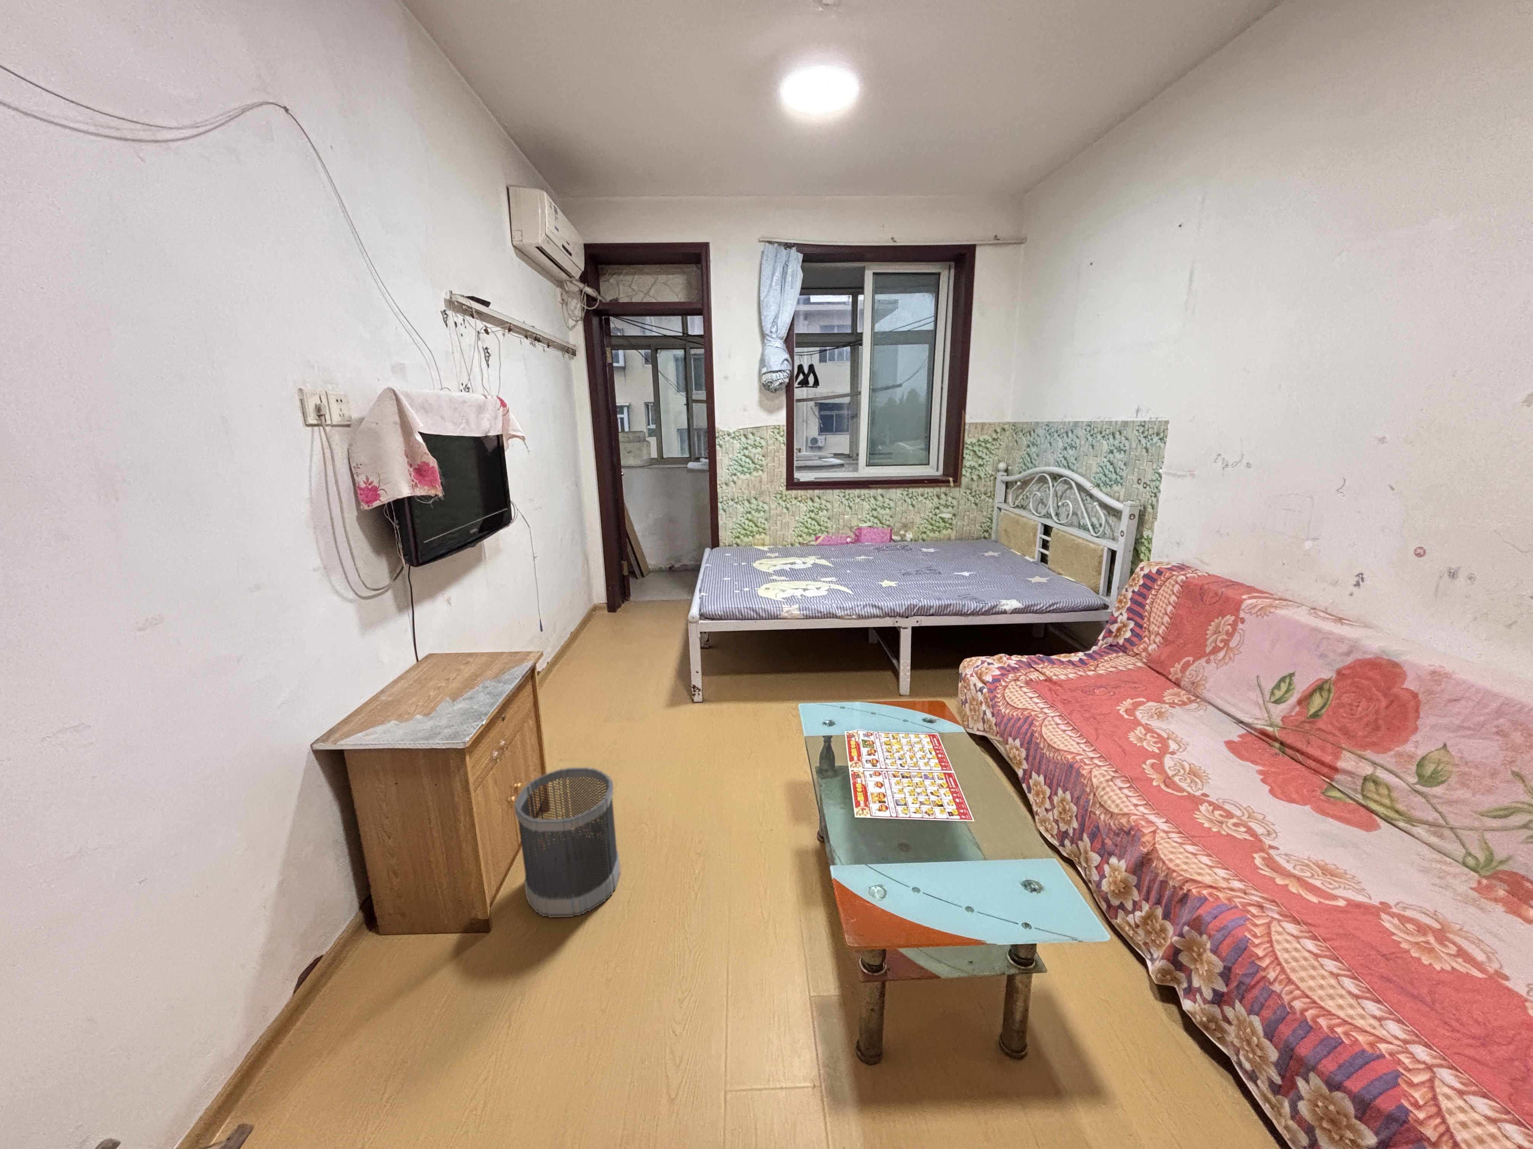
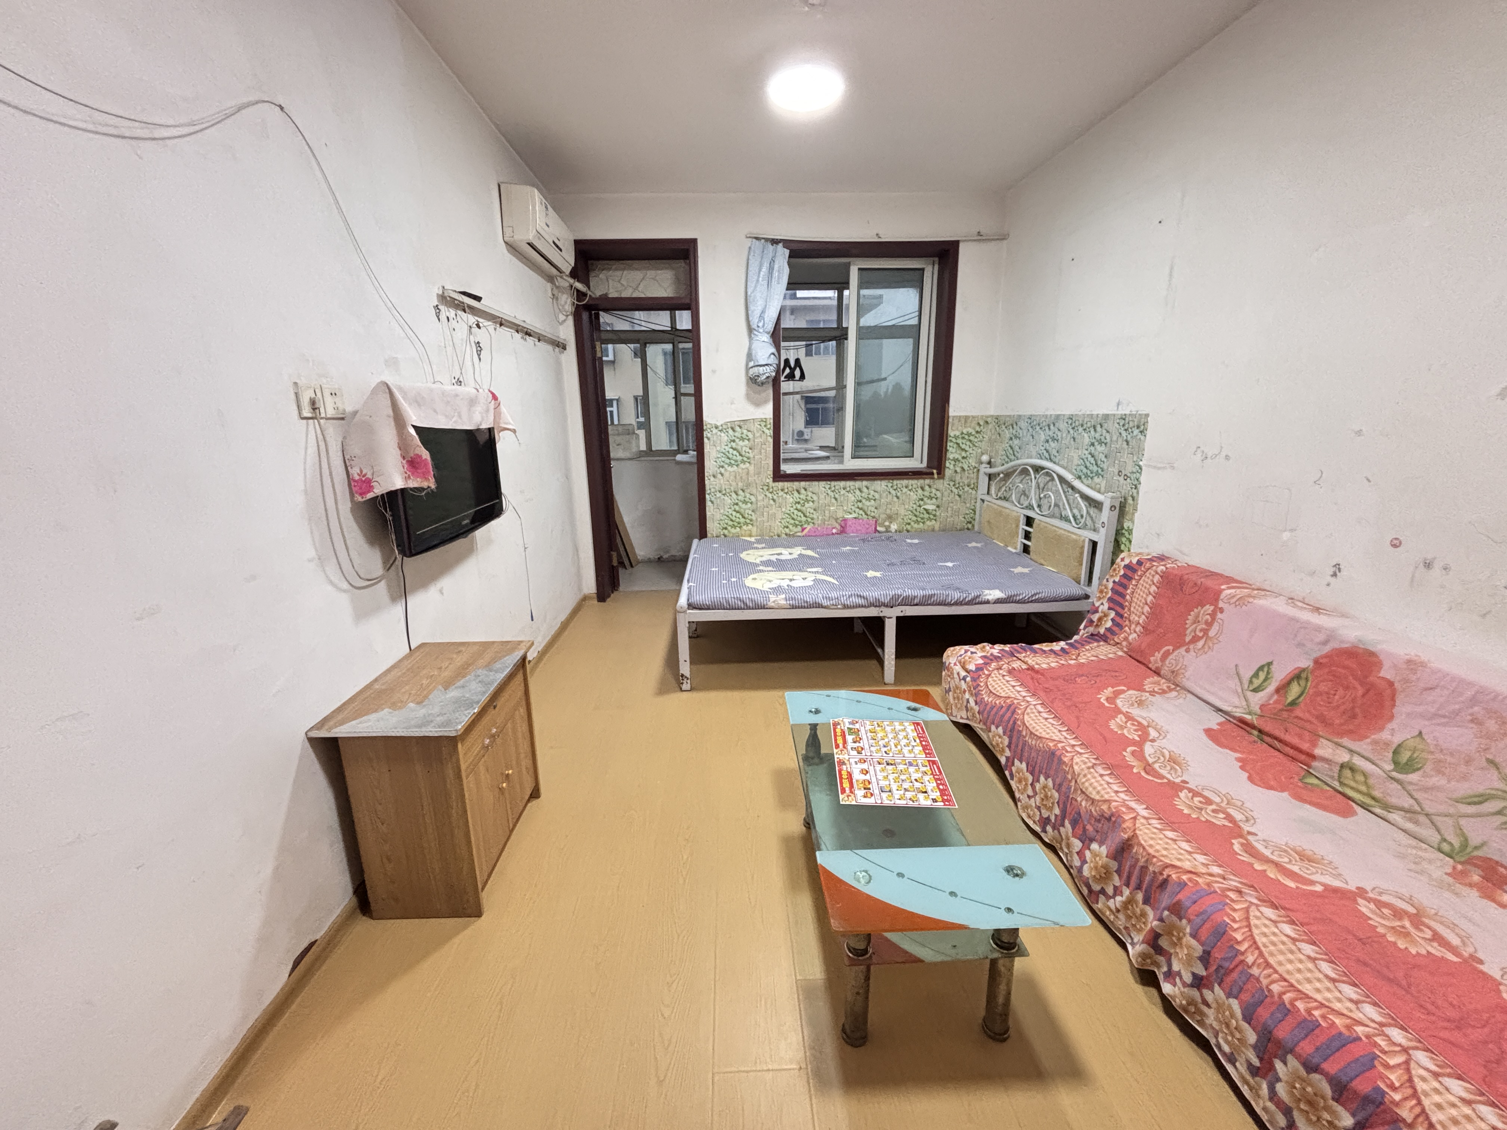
- wastebasket [514,768,620,918]
